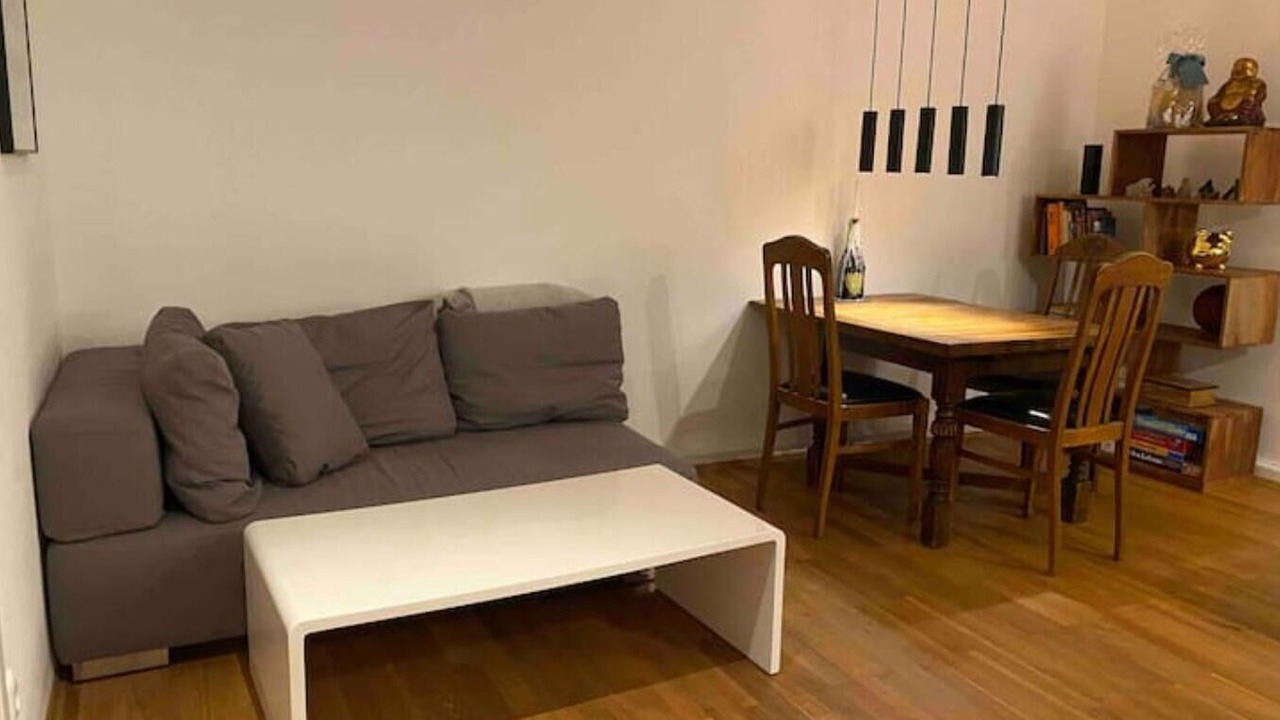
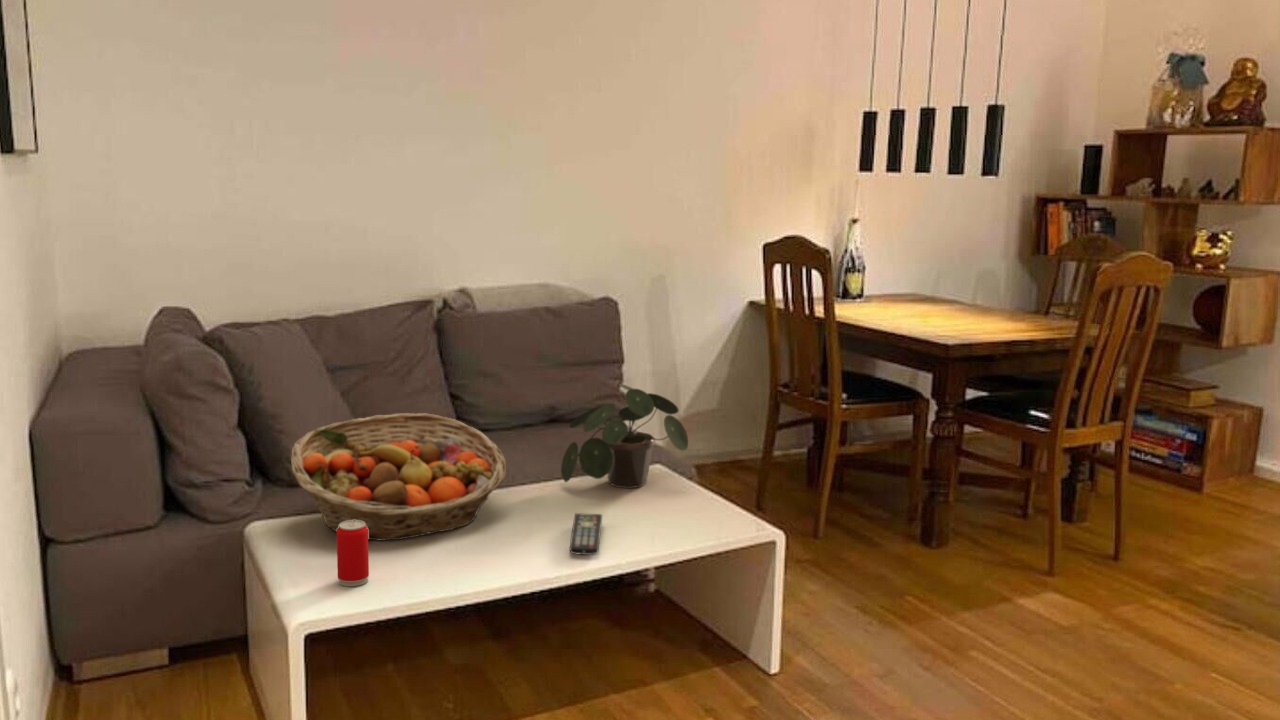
+ beverage can [336,520,370,587]
+ remote control [569,512,603,556]
+ fruit basket [290,412,507,541]
+ potted plant [560,383,689,489]
